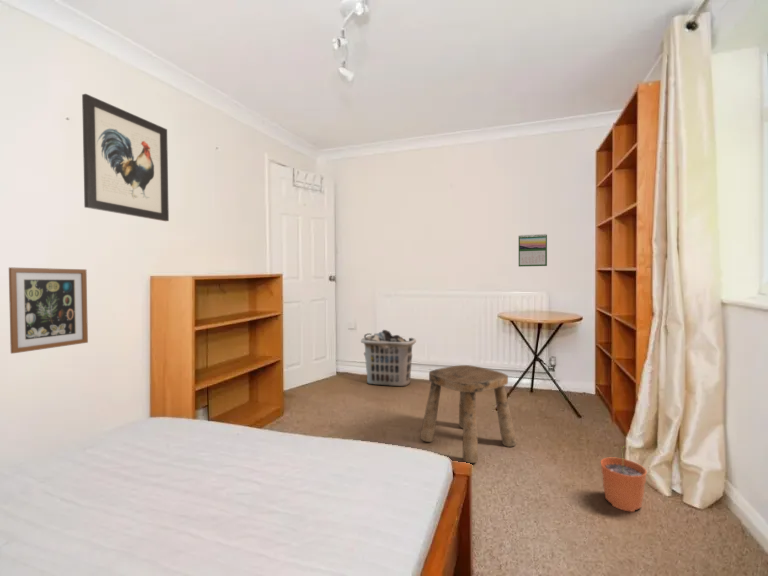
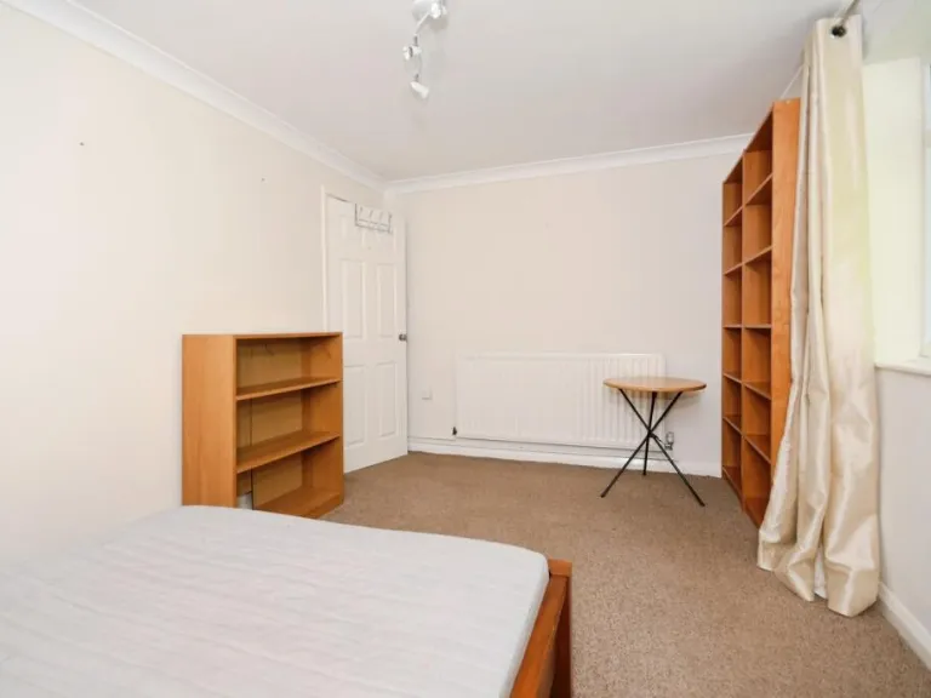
- stool [420,364,518,464]
- clothes hamper [360,329,417,387]
- plant pot [600,445,648,513]
- wall art [81,93,170,222]
- wall art [8,266,89,355]
- calendar [518,233,548,268]
